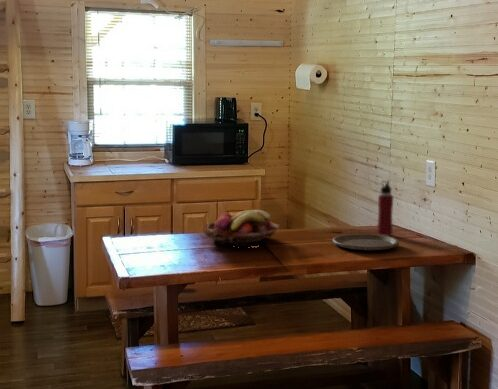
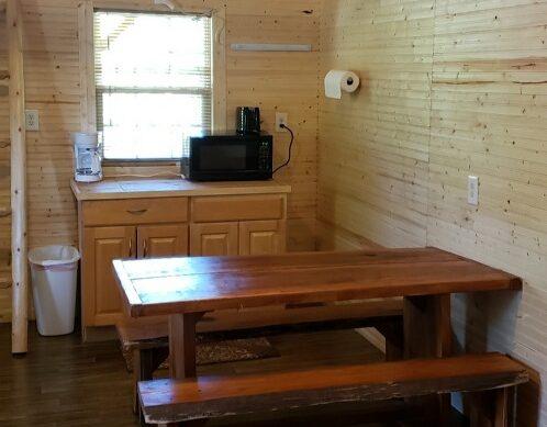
- plate [332,233,400,251]
- water bottle [376,179,394,236]
- fruit basket [202,209,281,247]
